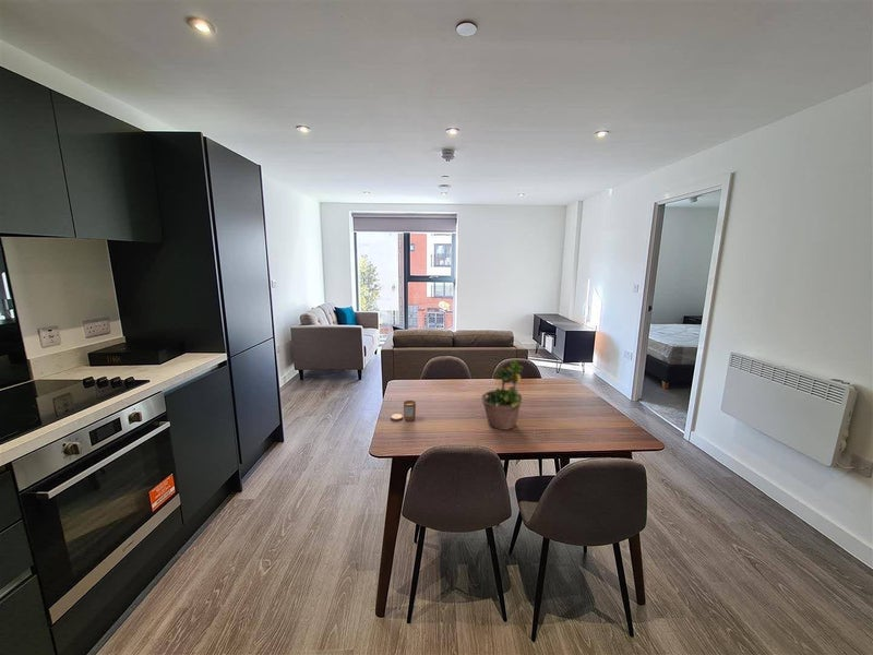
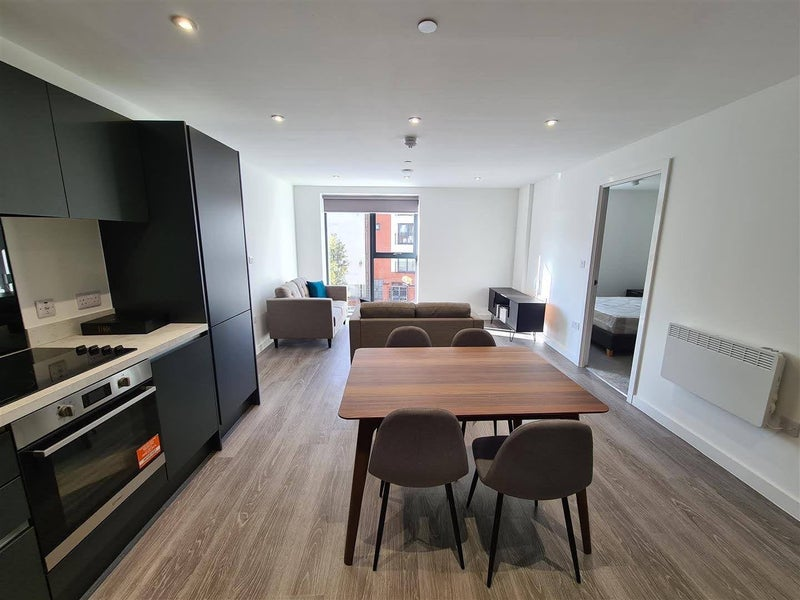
- candle [390,400,417,421]
- potted plant [480,353,525,431]
